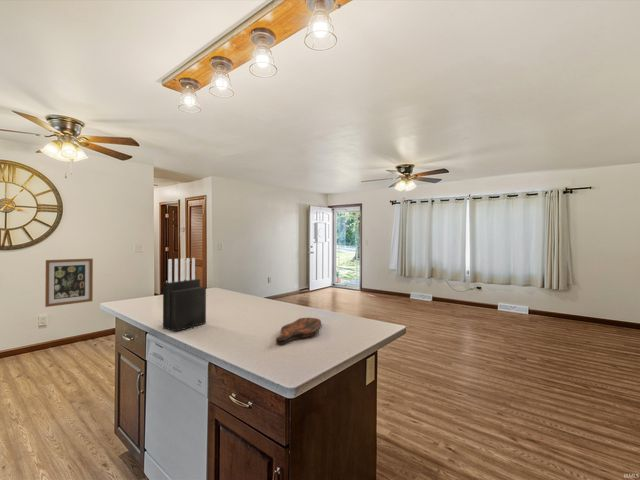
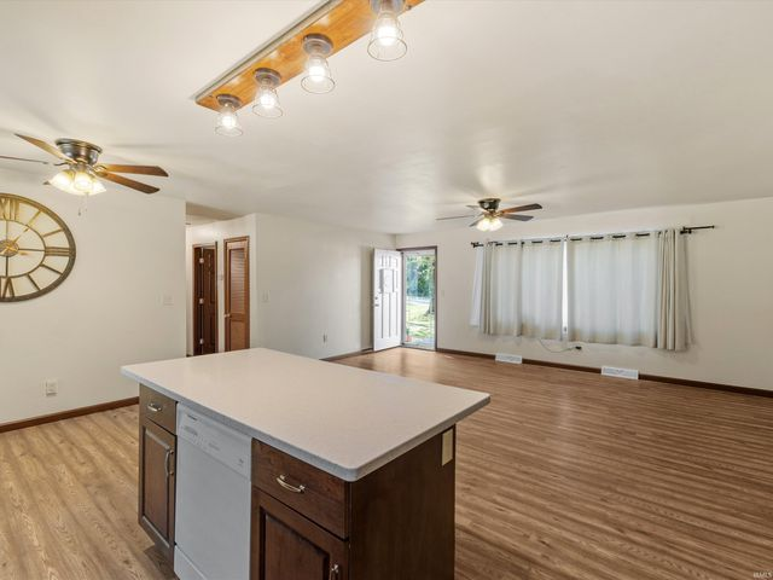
- knife block [162,257,207,332]
- wall art [44,258,94,308]
- cutting board [275,317,322,345]
